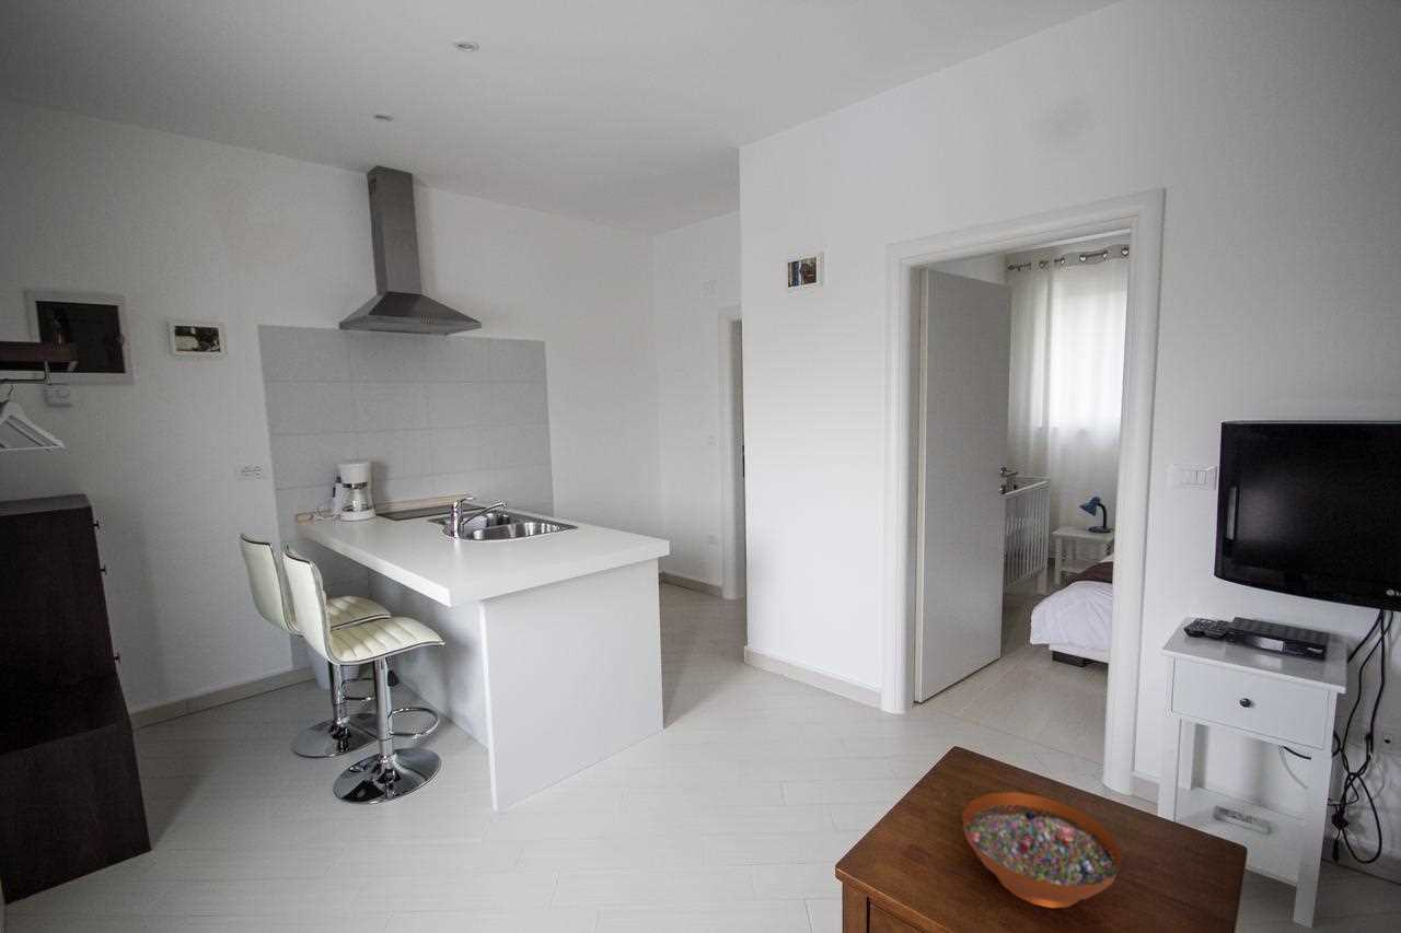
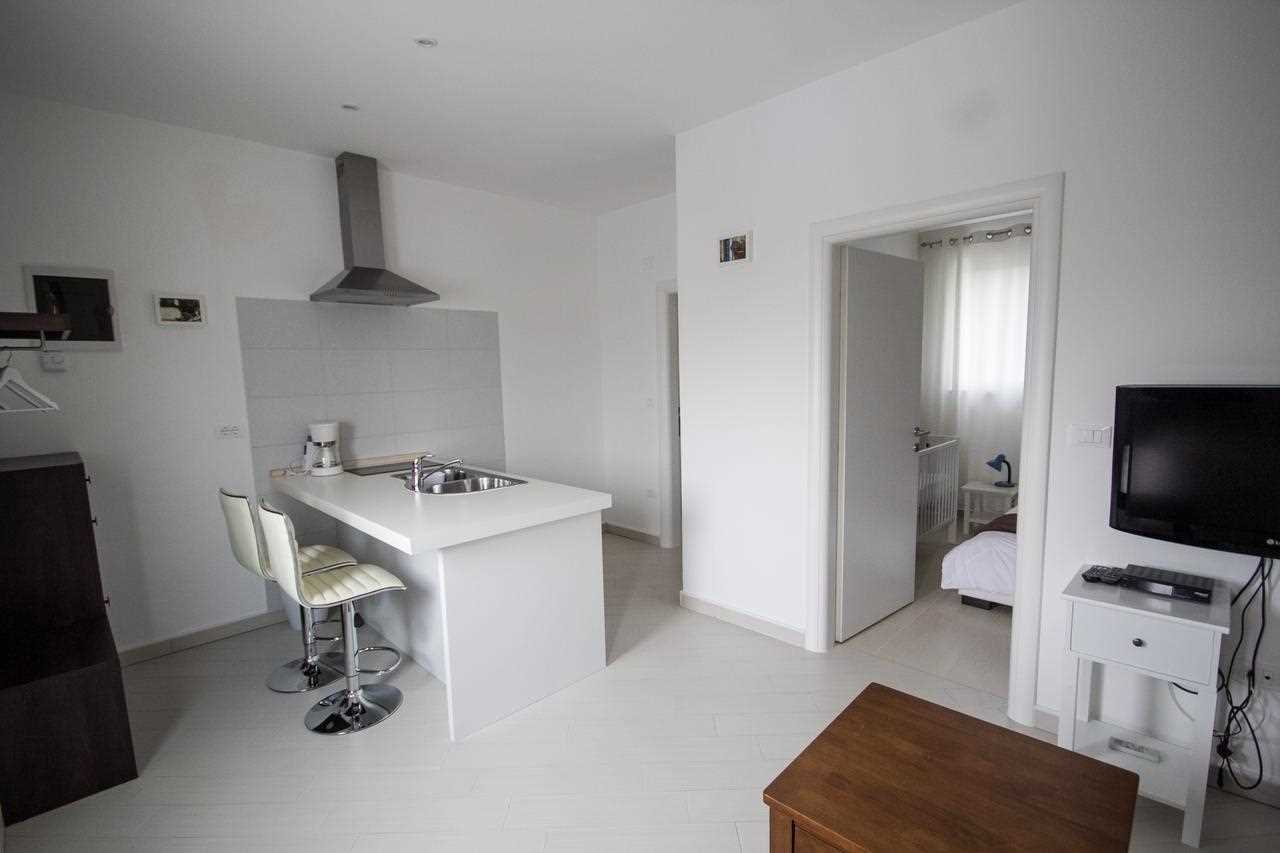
- decorative bowl [962,791,1124,909]
